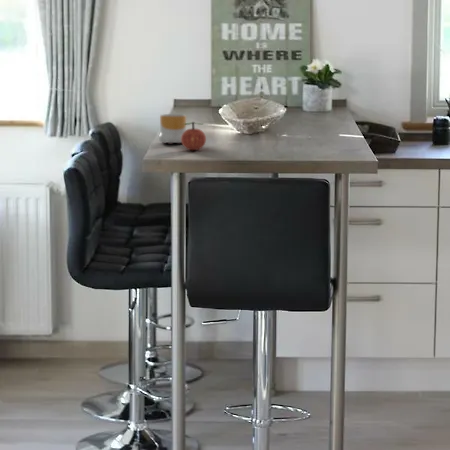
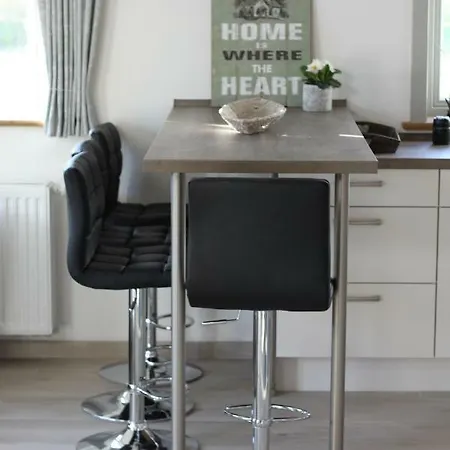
- mug [158,113,187,144]
- apple [181,121,207,151]
